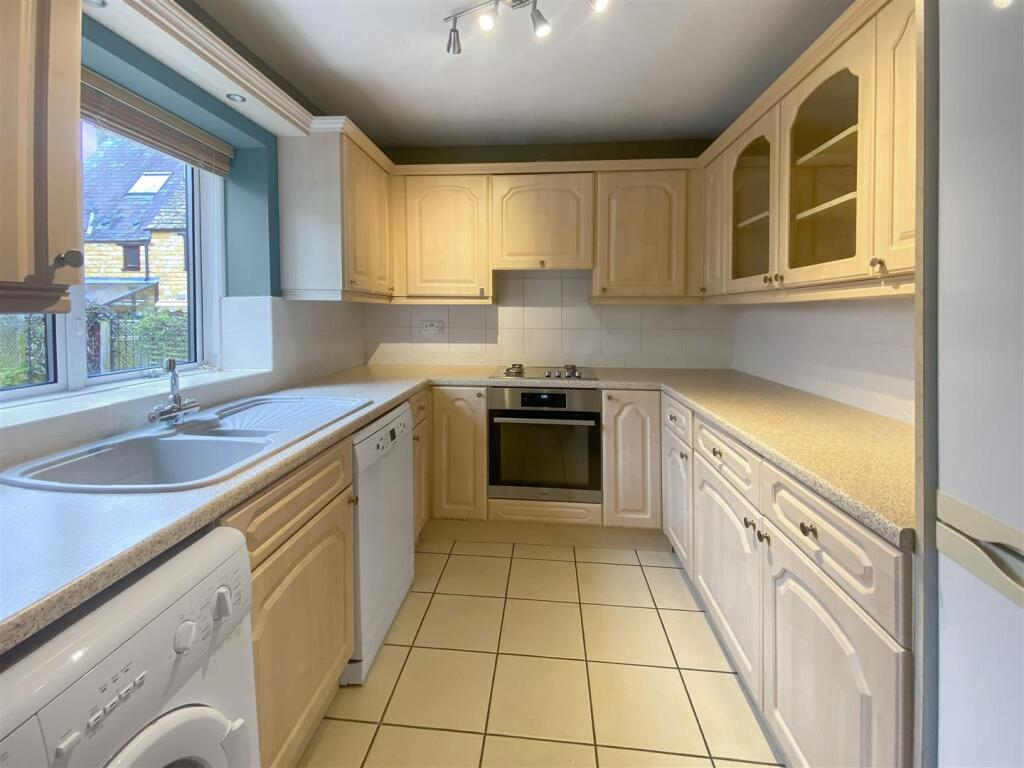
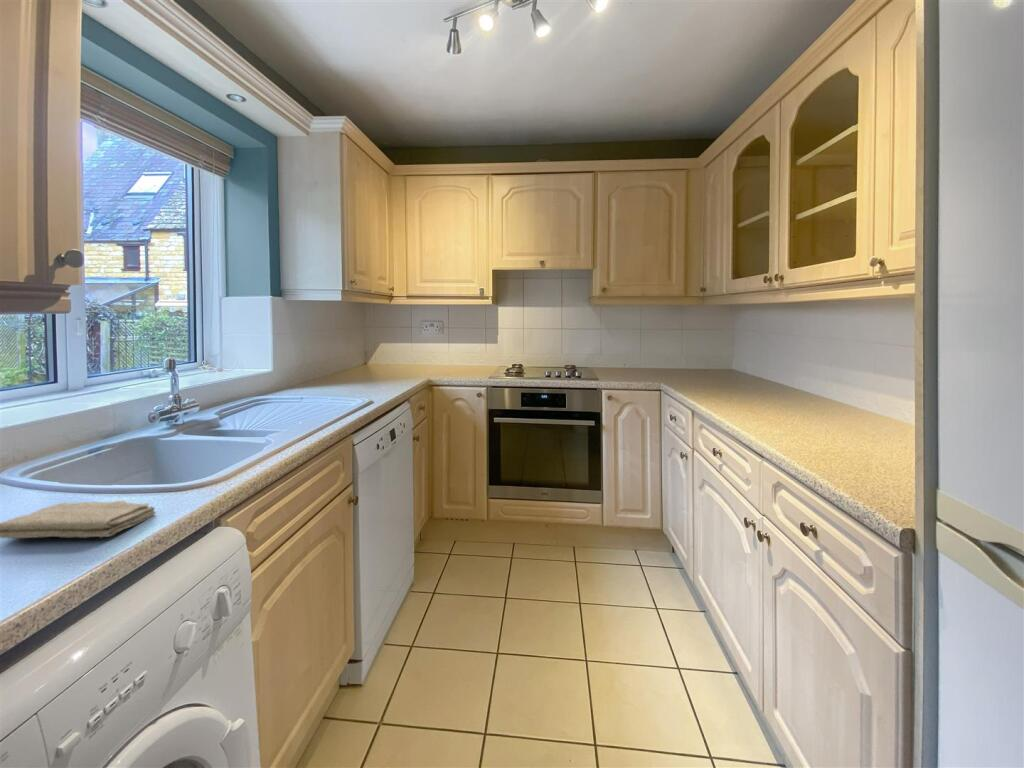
+ washcloth [0,499,157,539]
